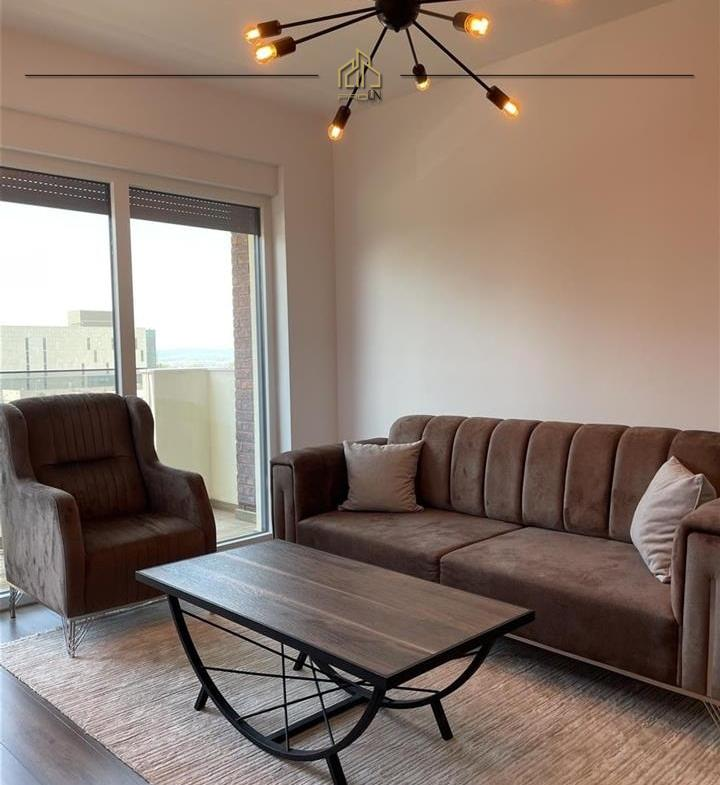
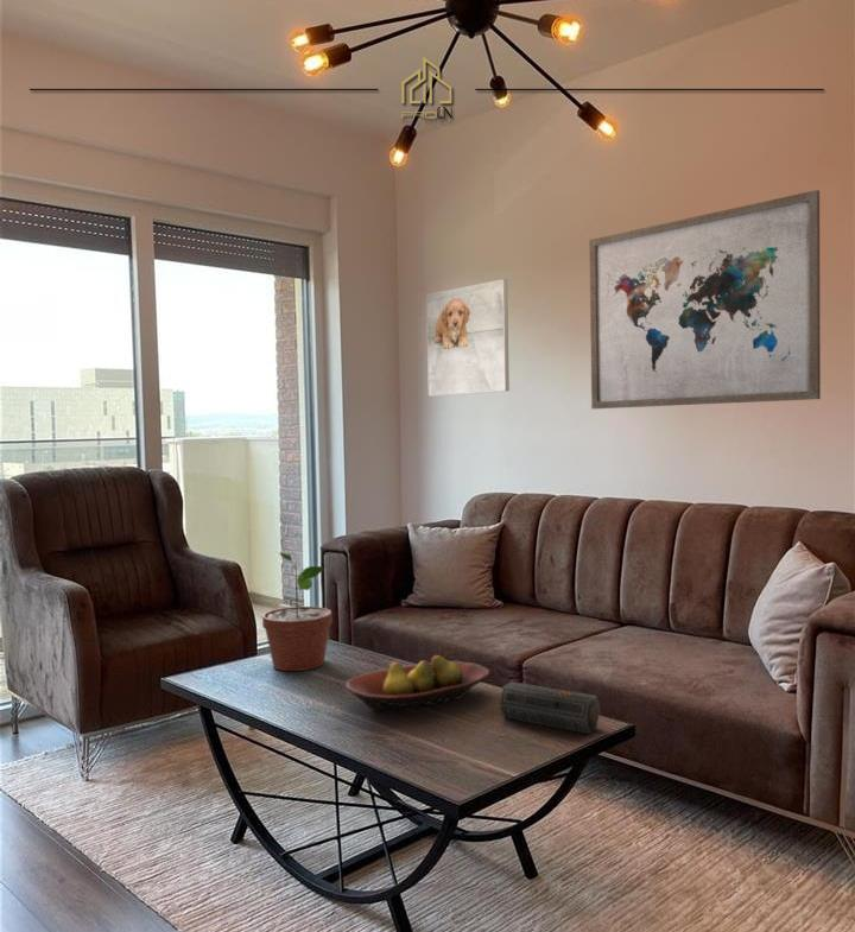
+ speaker [498,680,601,735]
+ fruit bowl [344,654,490,712]
+ potted plant [261,551,334,672]
+ wall art [588,189,822,410]
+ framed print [425,278,511,398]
